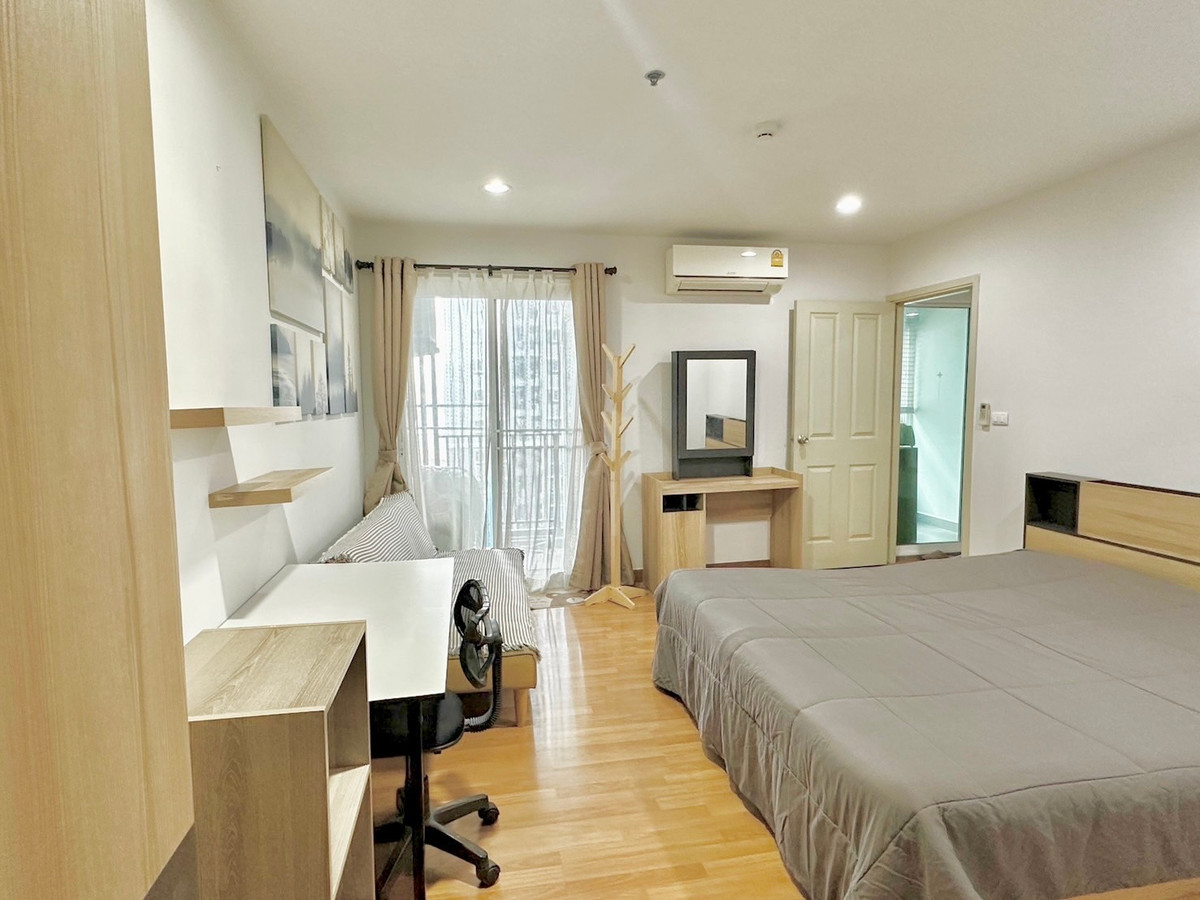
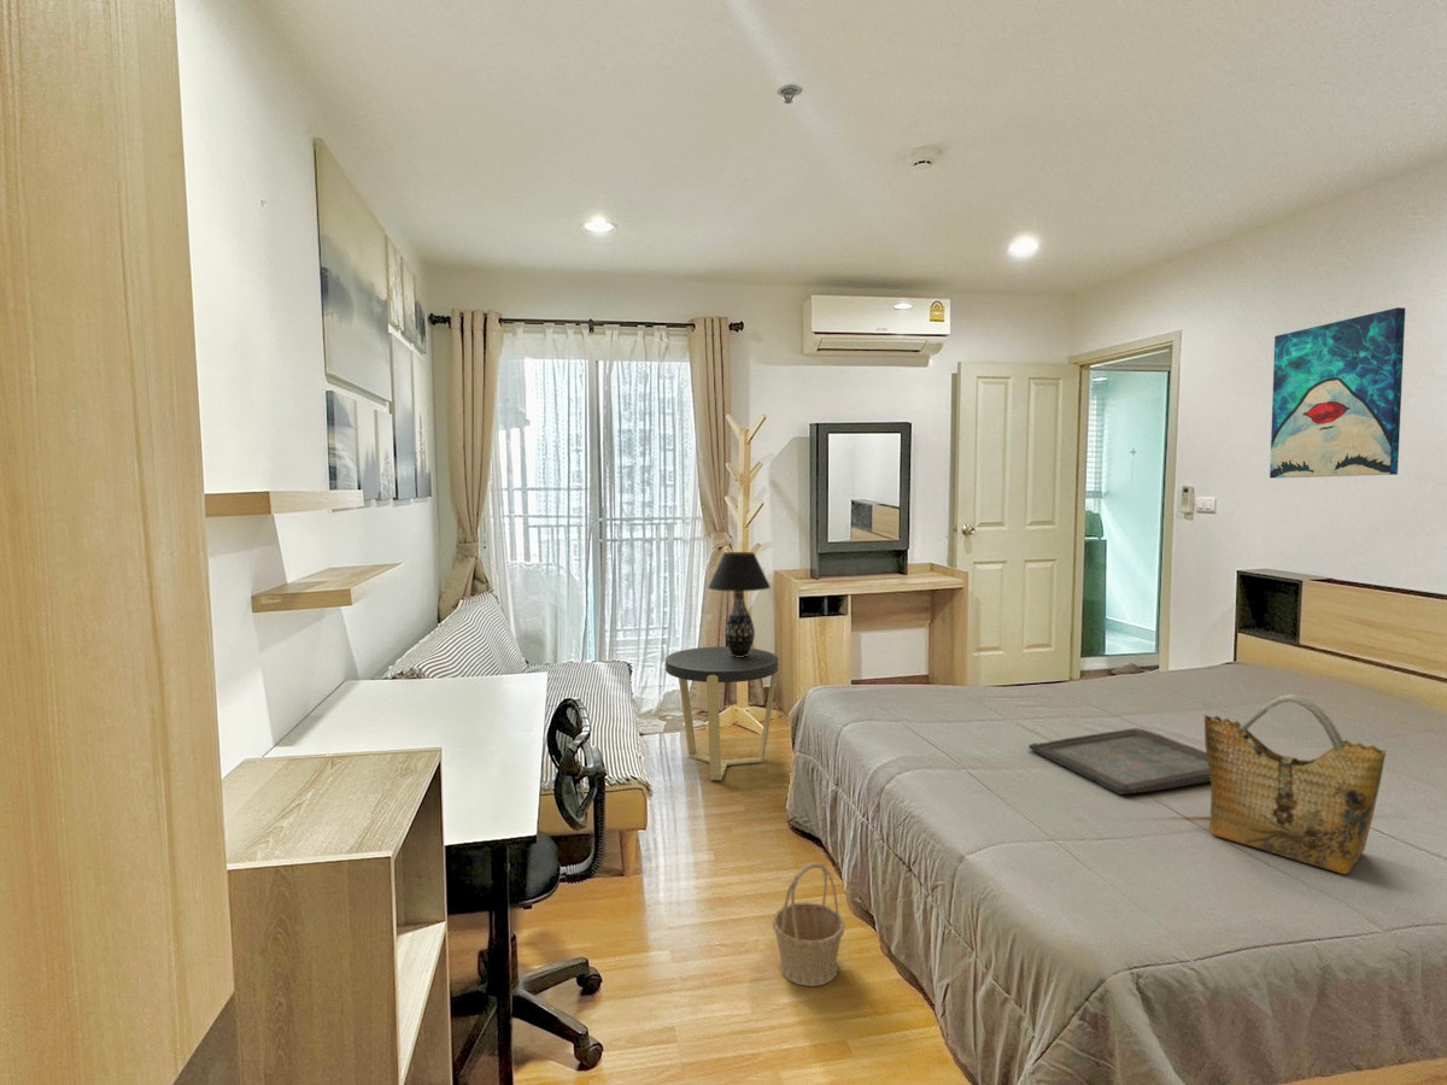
+ serving tray [1027,727,1211,796]
+ wall art [1269,306,1406,479]
+ grocery bag [1202,693,1387,875]
+ side table [664,645,779,781]
+ table lamp [707,551,772,657]
+ basket [771,861,845,987]
